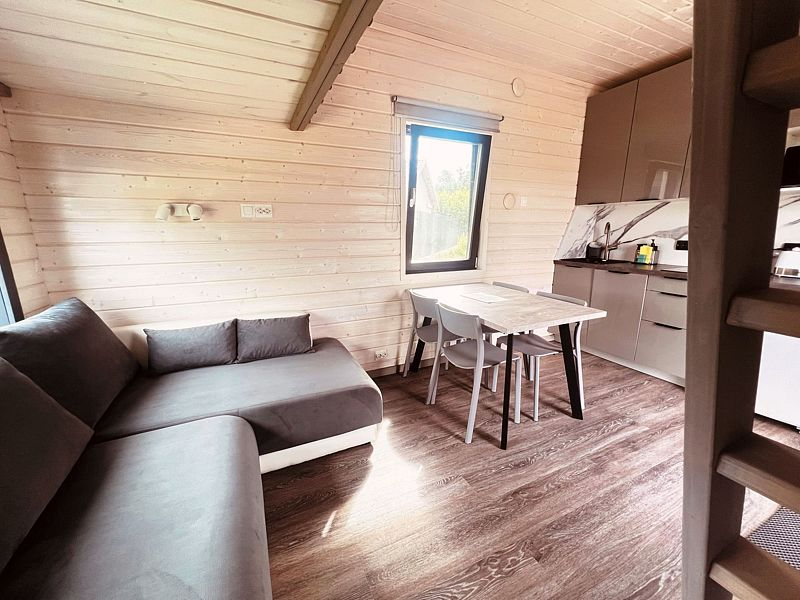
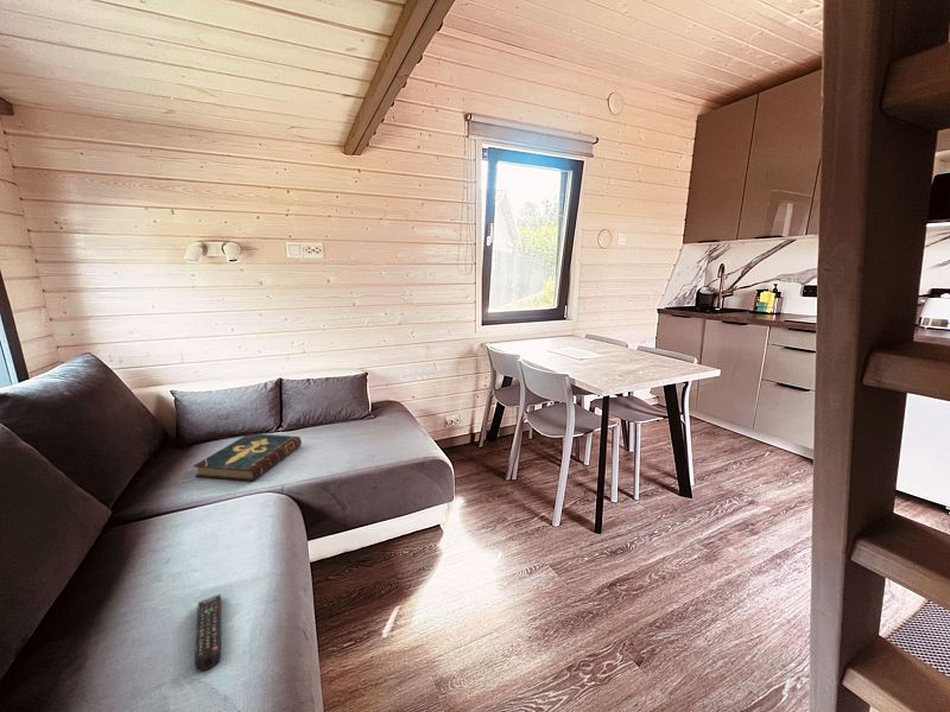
+ book [192,432,303,483]
+ remote control [194,593,222,673]
